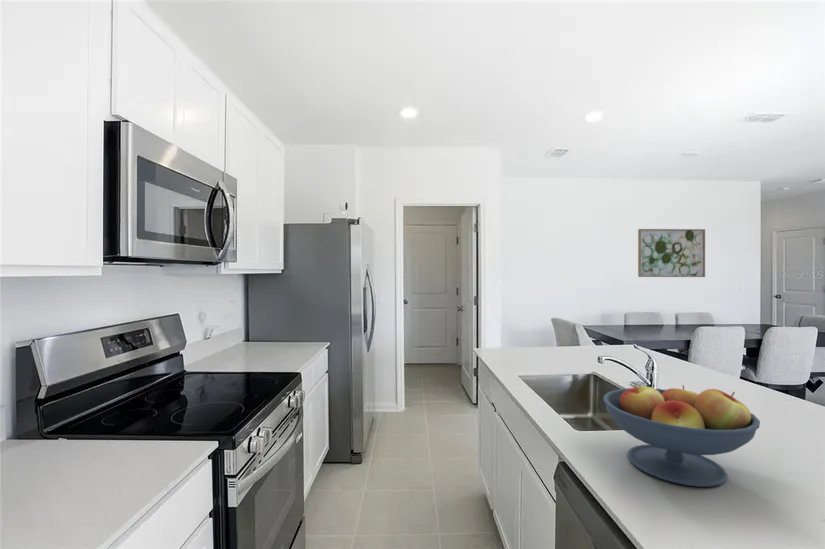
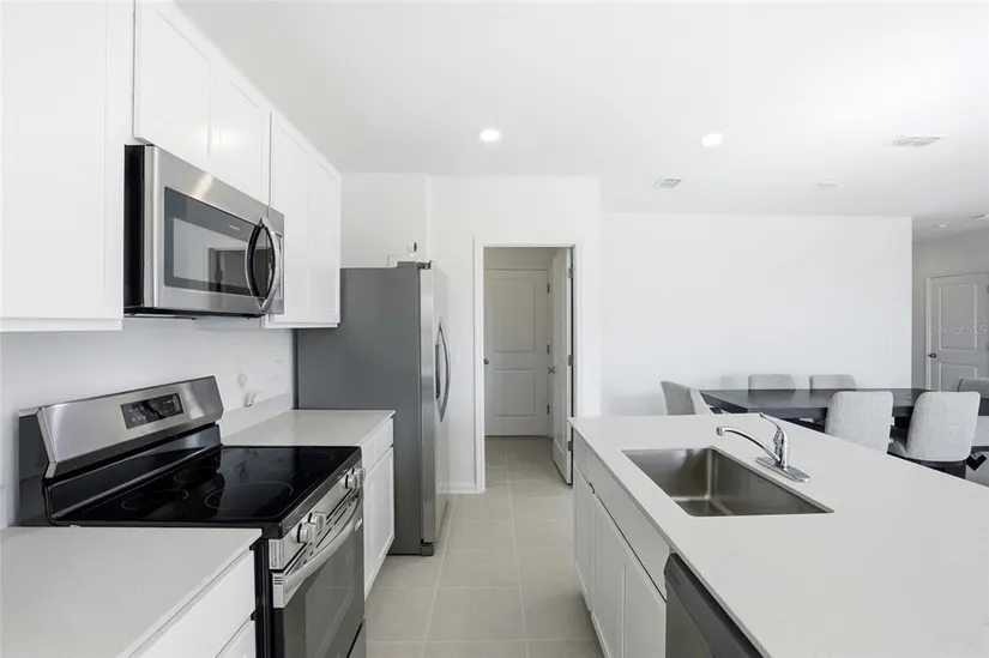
- fruit bowl [602,384,761,488]
- wall art [637,228,706,278]
